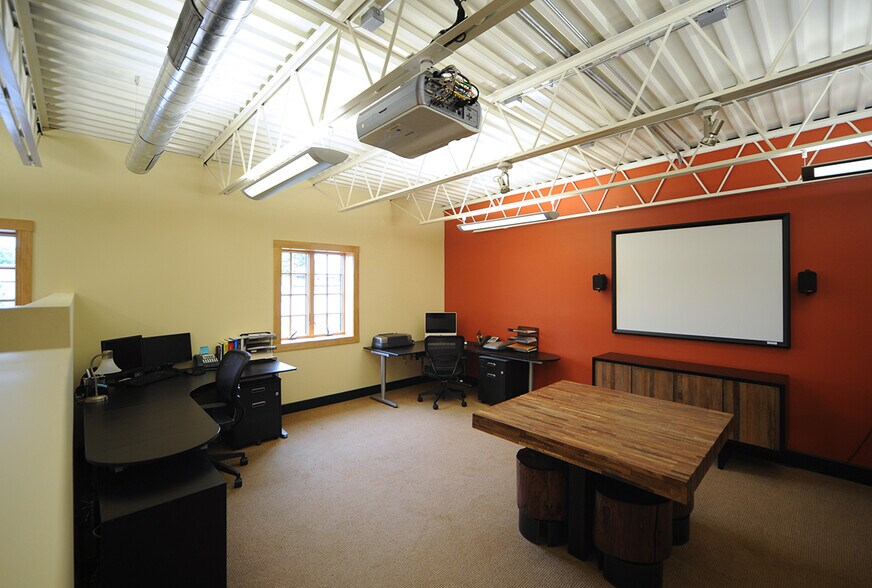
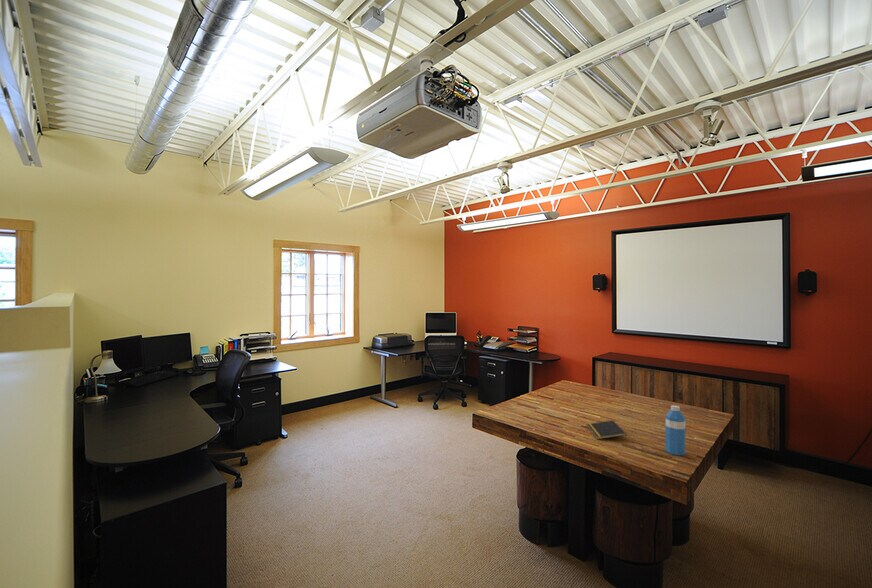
+ water bottle [665,404,686,456]
+ notepad [586,419,627,440]
